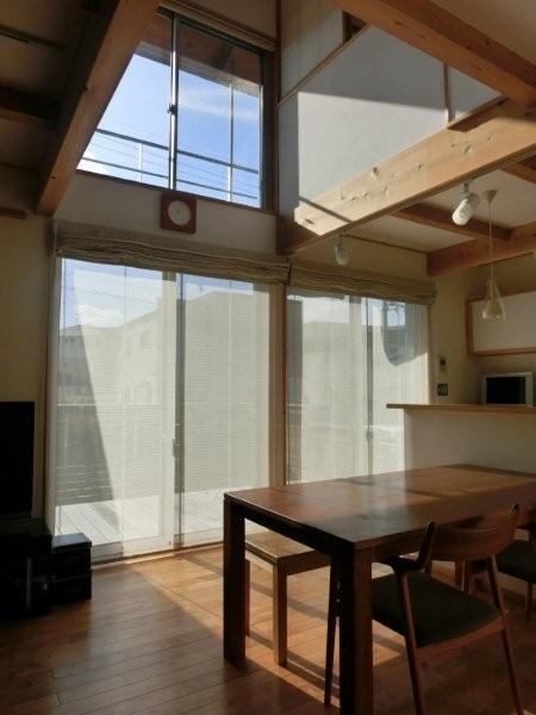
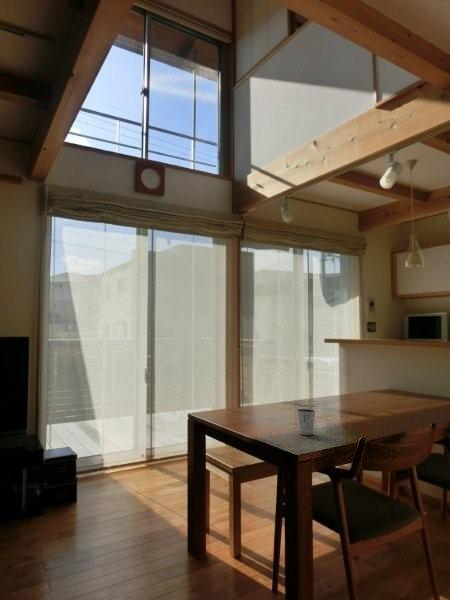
+ dixie cup [296,408,316,436]
